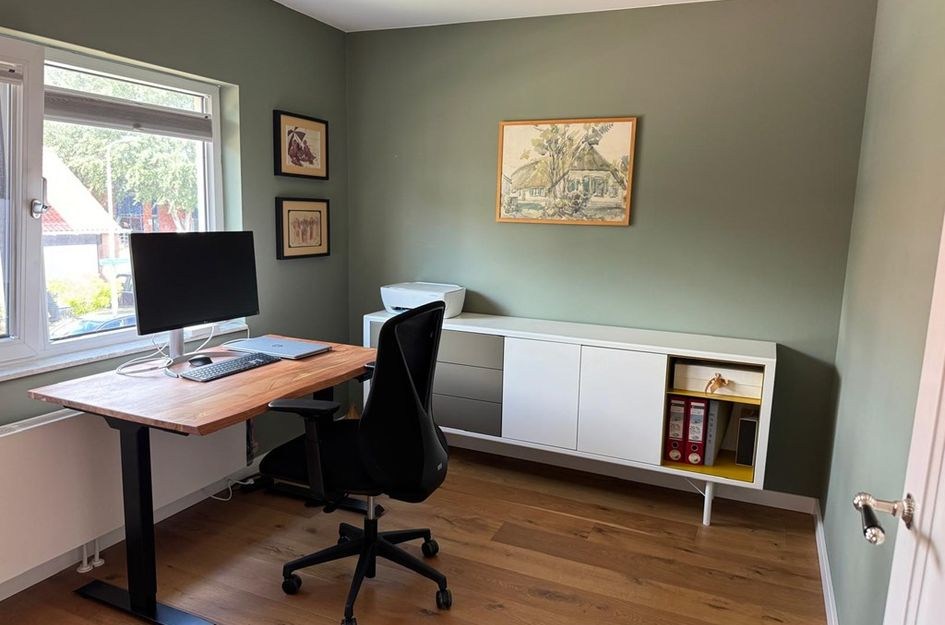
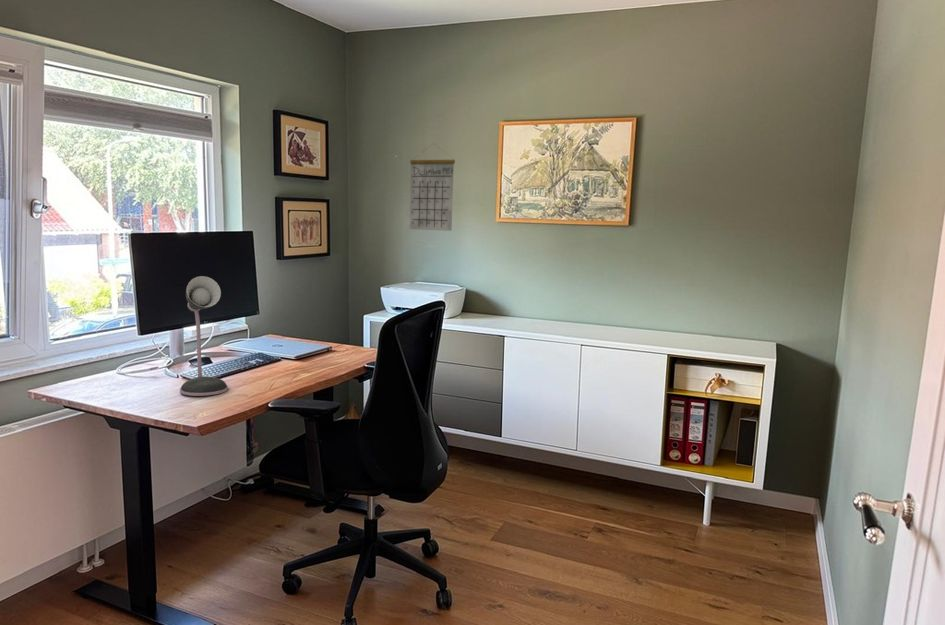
+ calendar [408,142,456,232]
+ desk lamp [179,275,229,397]
